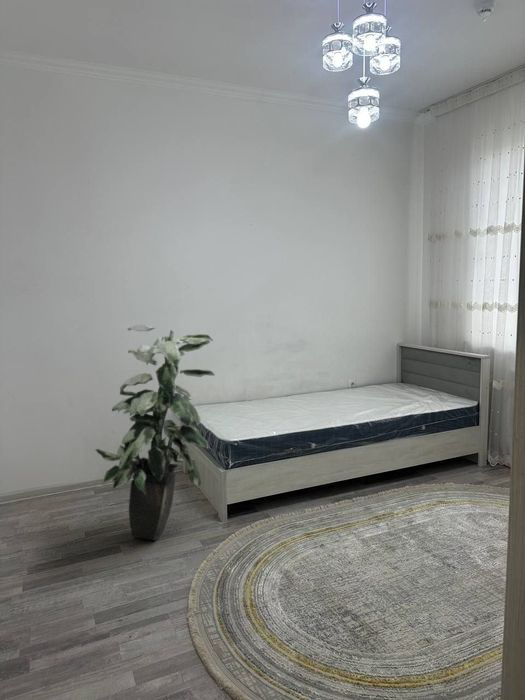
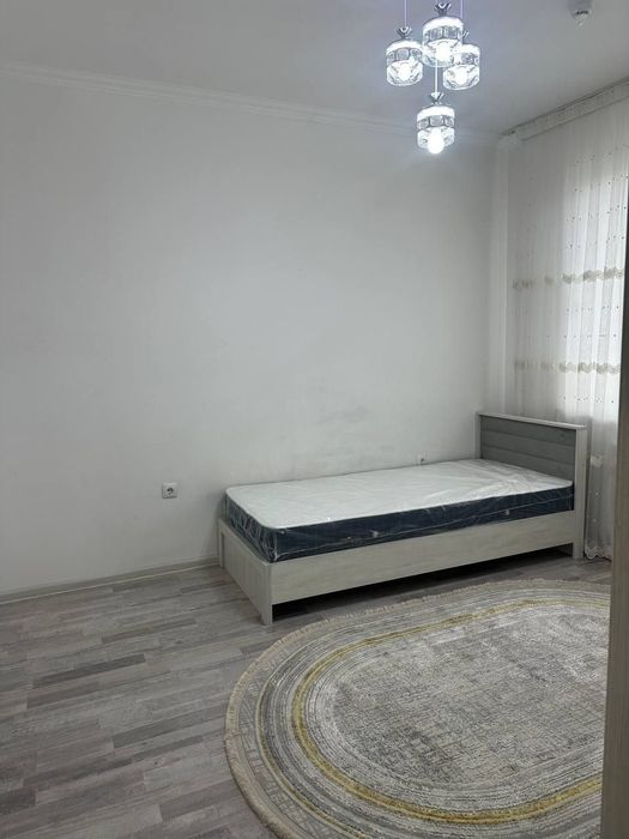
- indoor plant [94,324,216,542]
